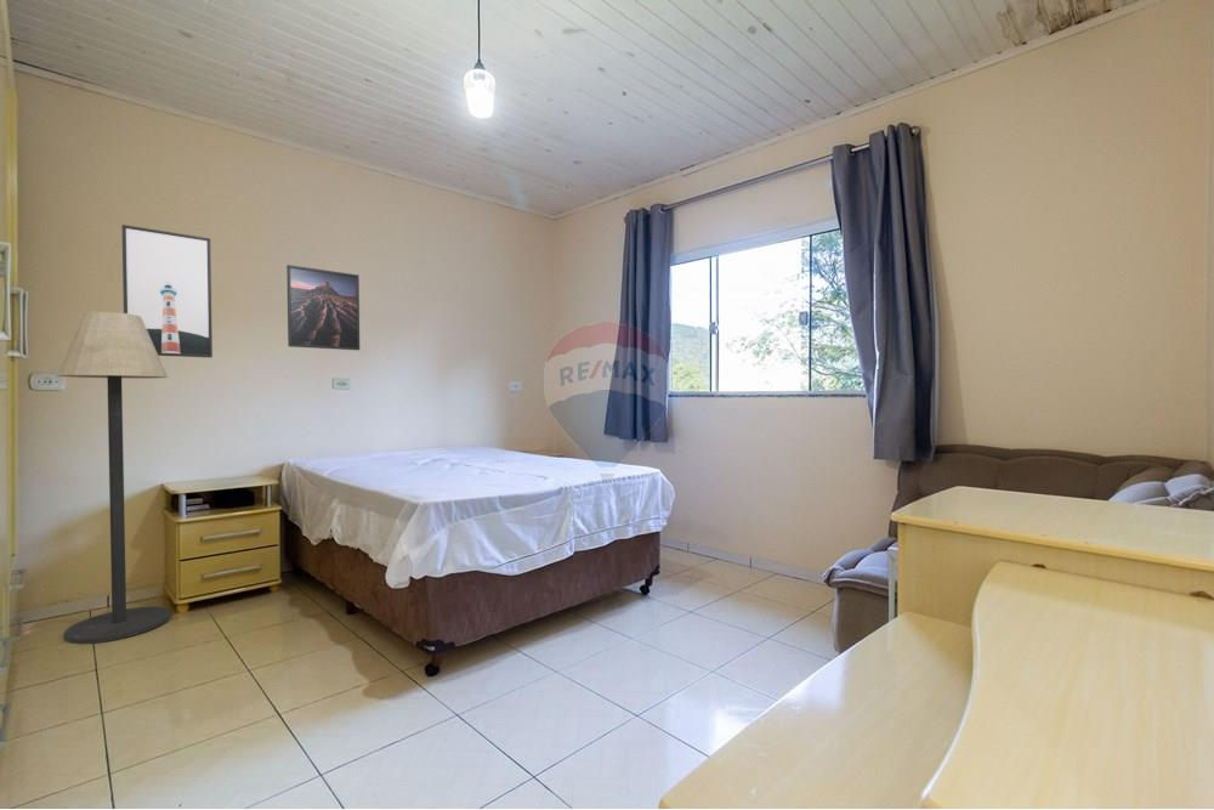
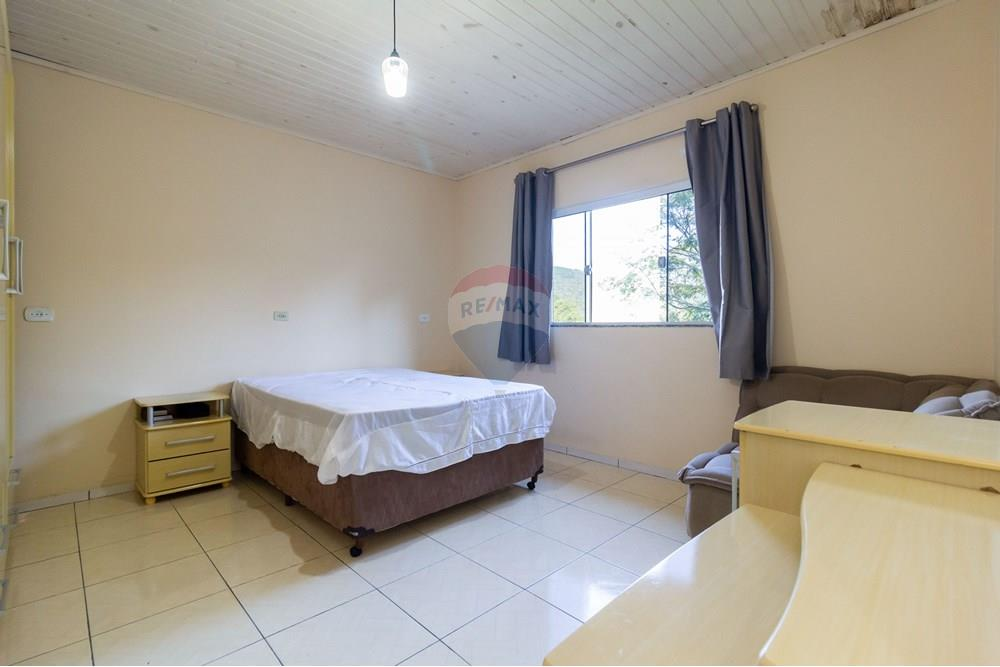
- floor lamp [55,311,171,645]
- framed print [121,223,214,358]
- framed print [285,264,361,351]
